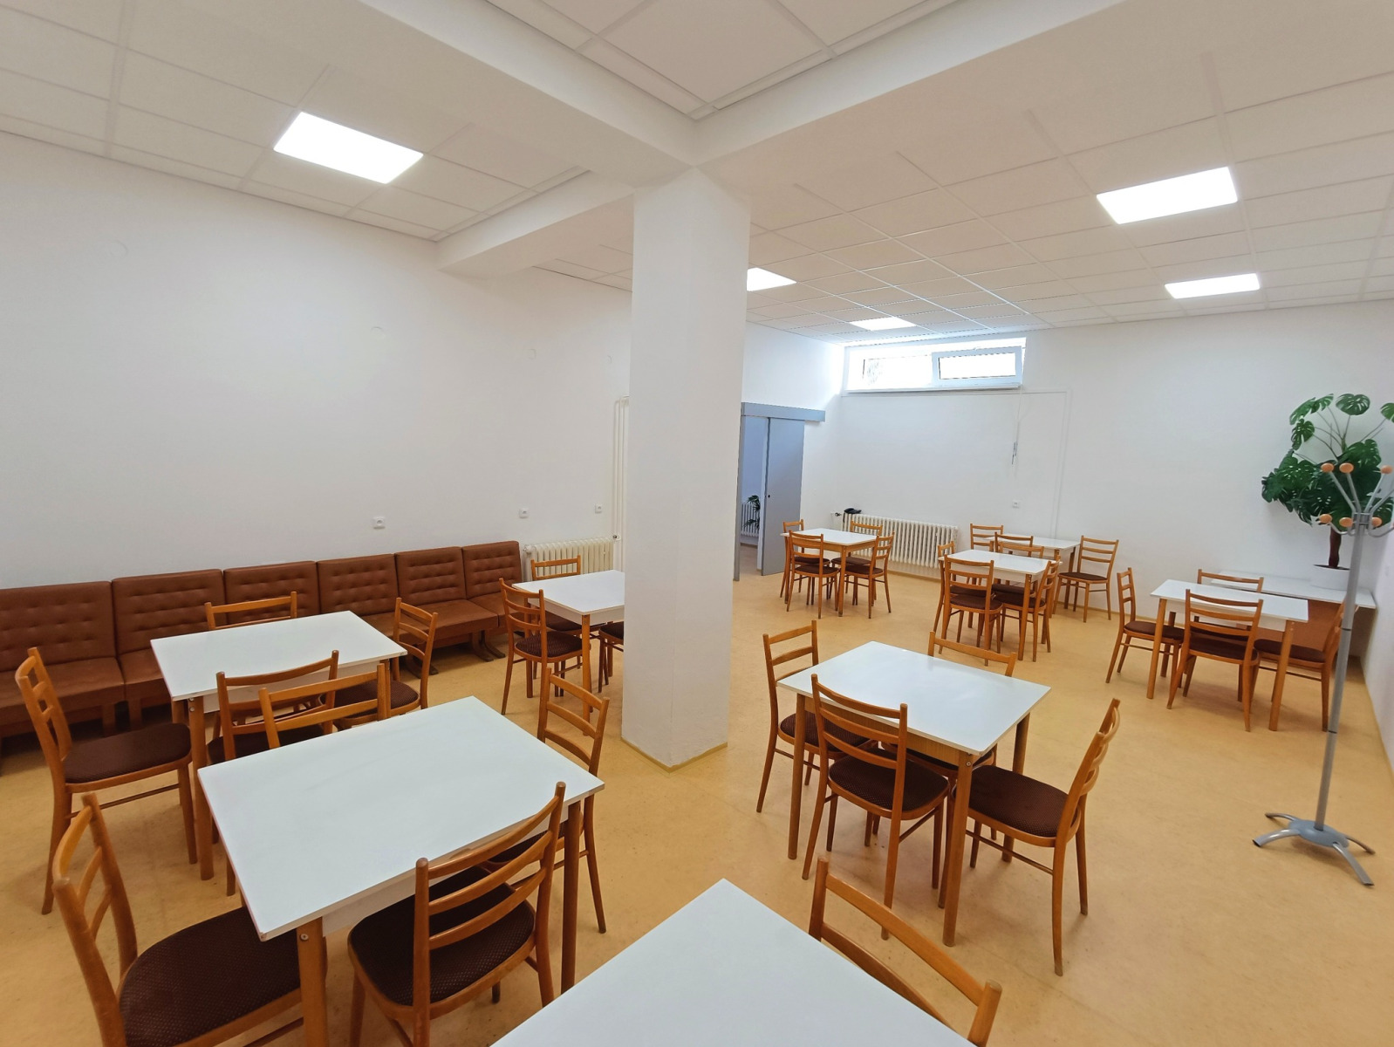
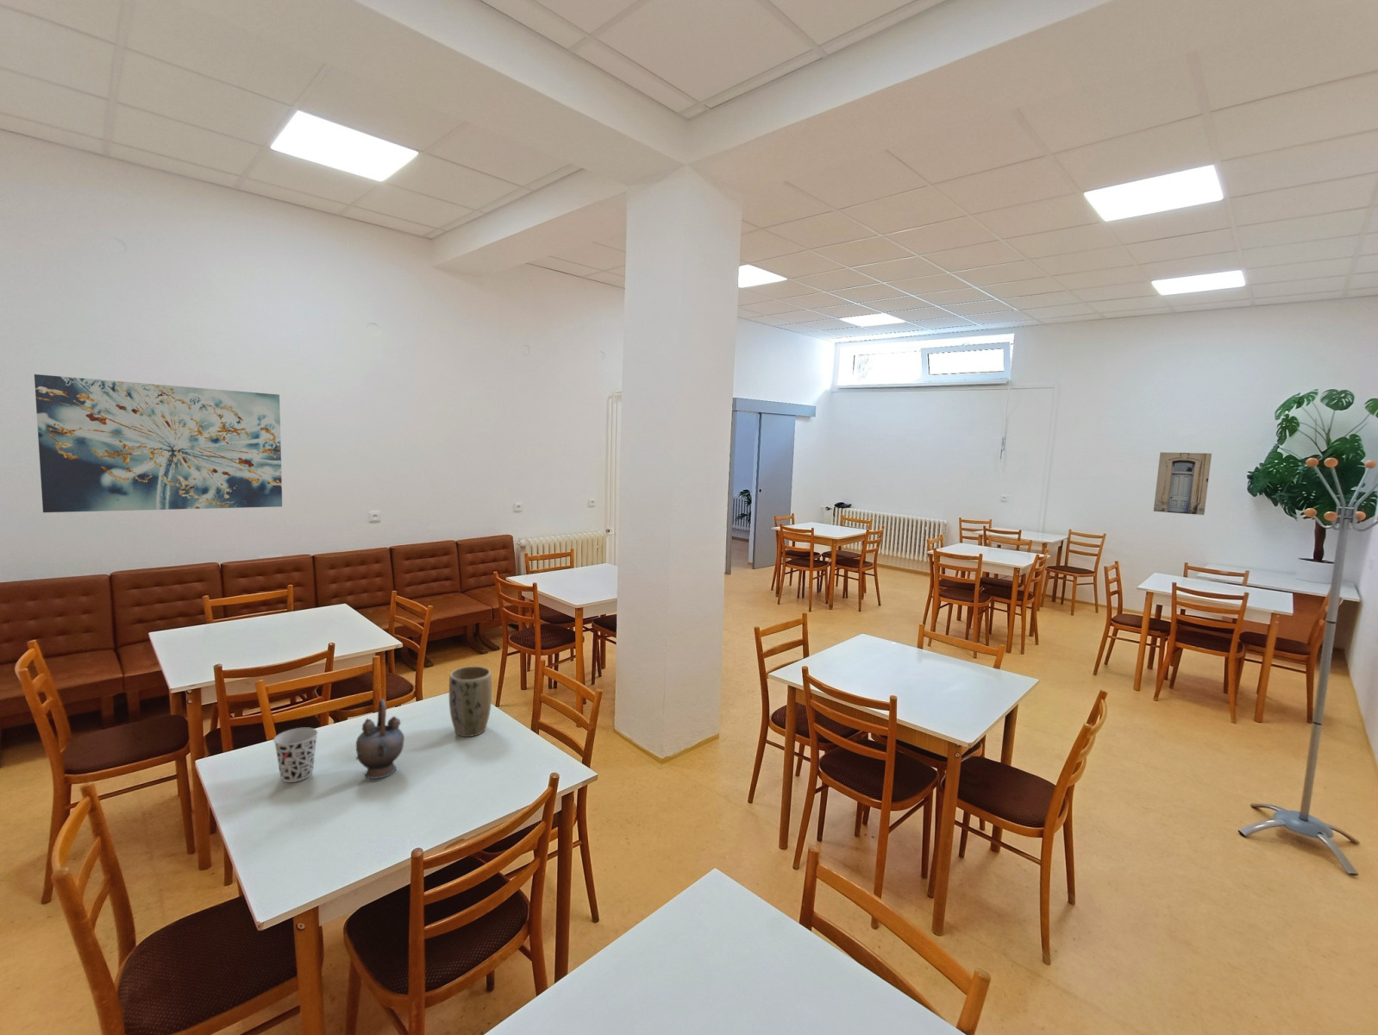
+ plant pot [449,665,492,737]
+ teapot [354,698,405,780]
+ cup [273,727,320,783]
+ wall art [34,374,283,513]
+ wall art [1153,451,1213,515]
